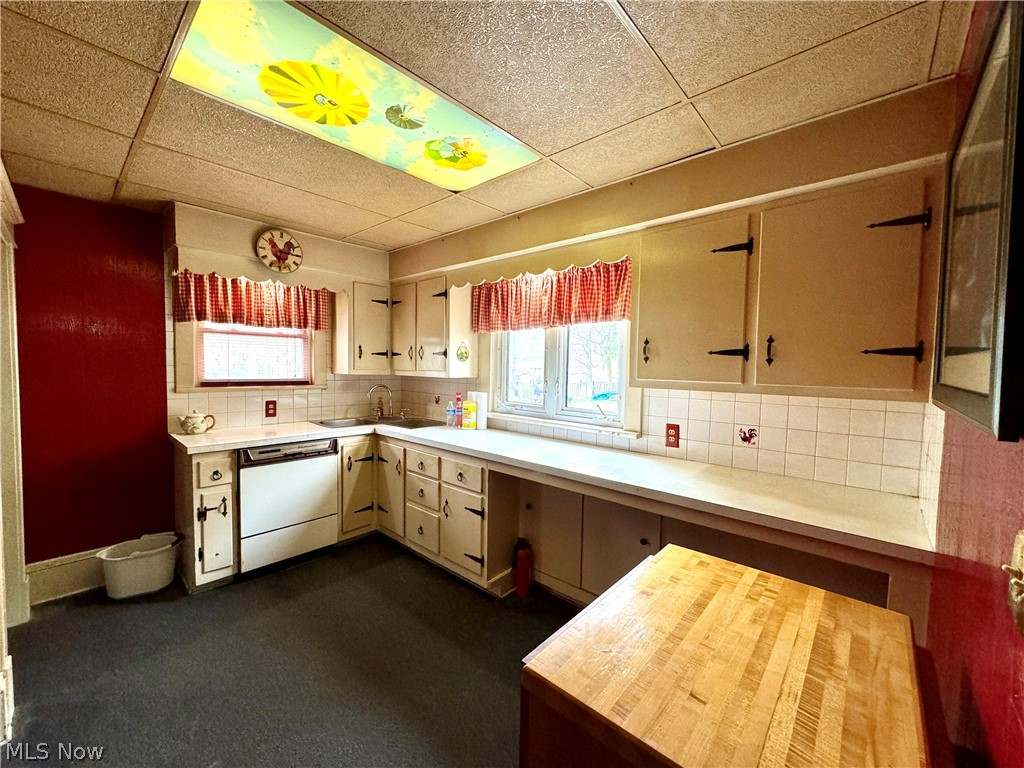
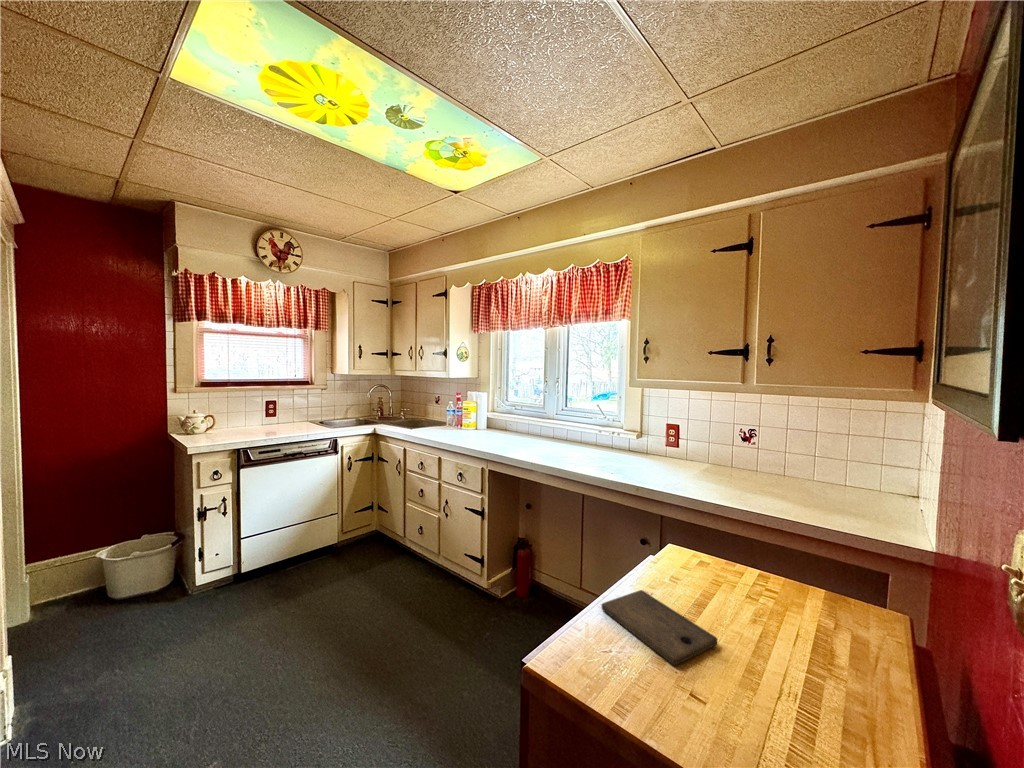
+ cutting board [601,589,718,666]
